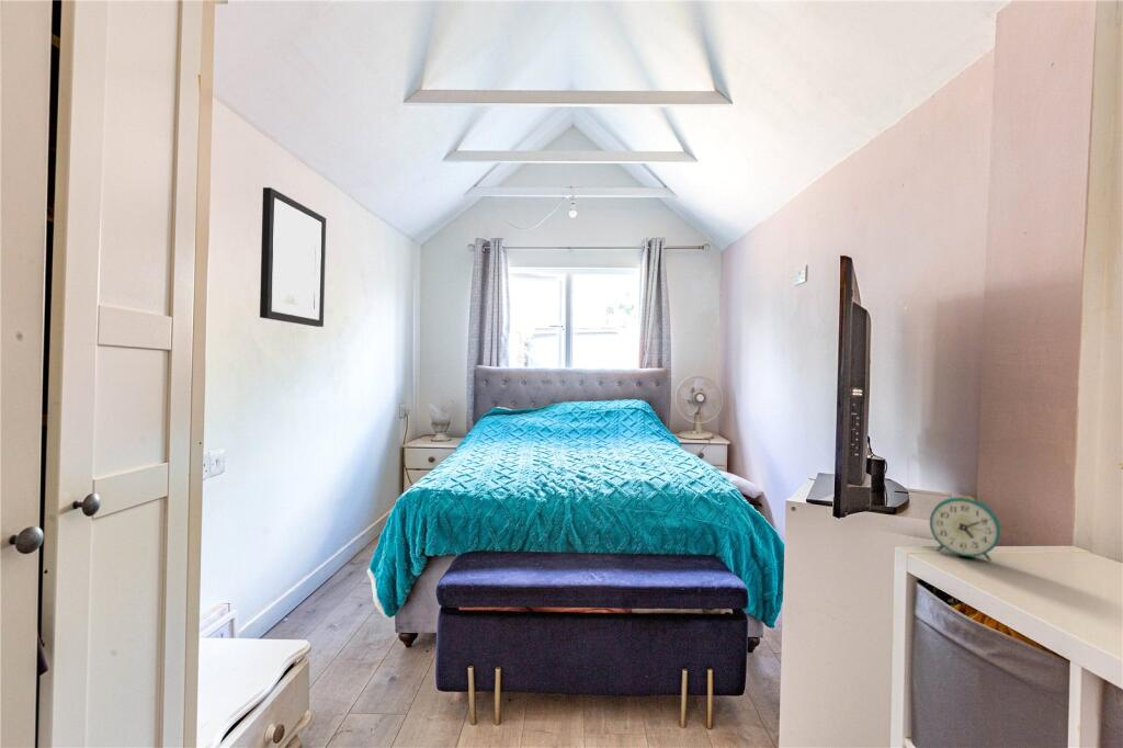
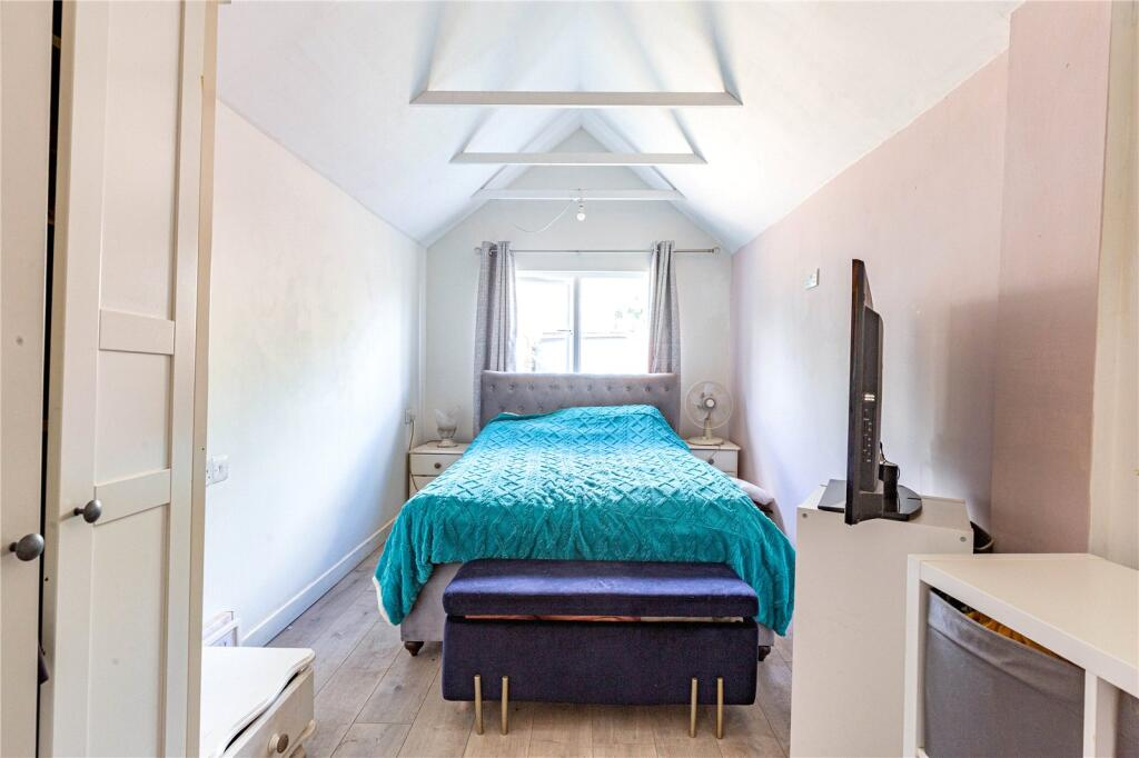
- alarm clock [929,494,1001,563]
- wall art [259,186,327,328]
